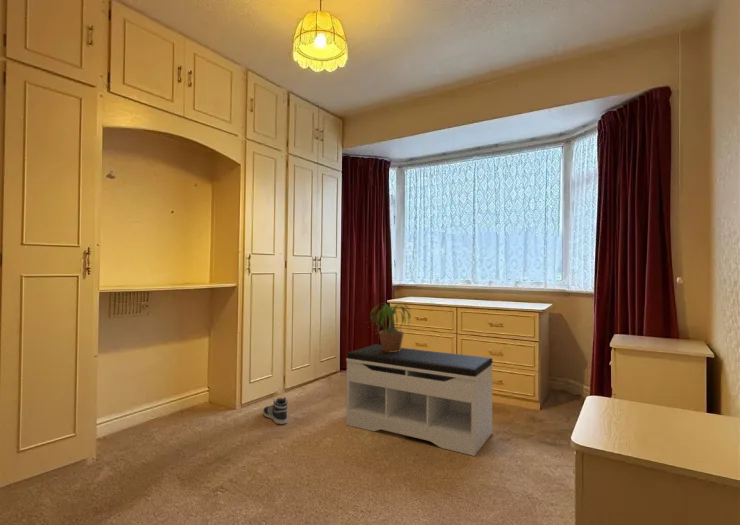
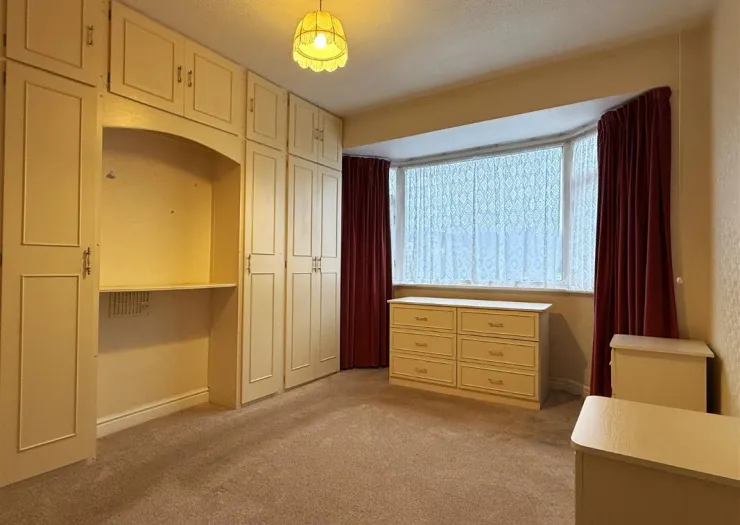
- potted plant [366,302,415,352]
- bench [345,343,494,457]
- sneaker [262,396,288,425]
